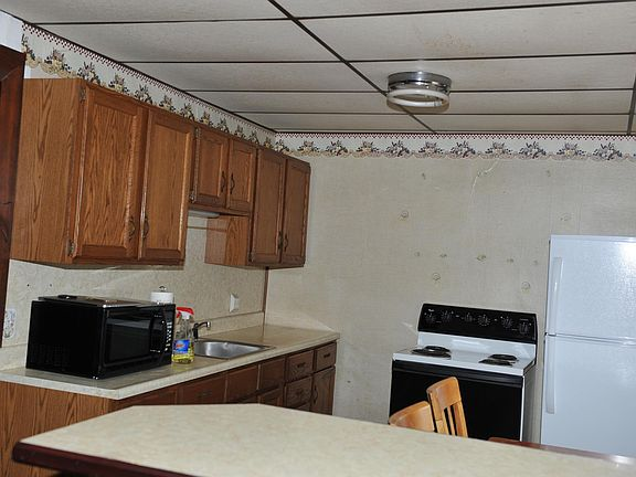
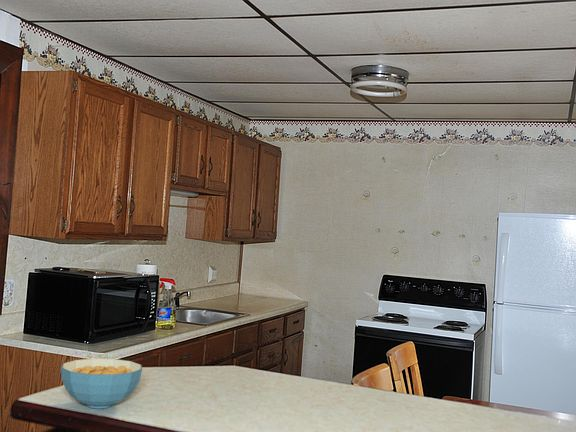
+ cereal bowl [60,358,143,409]
